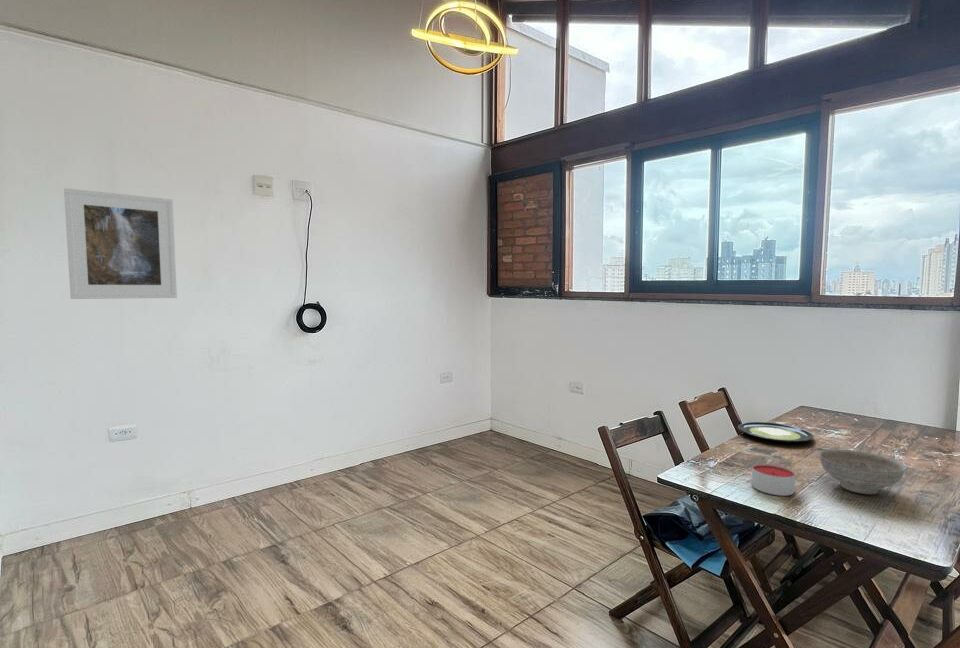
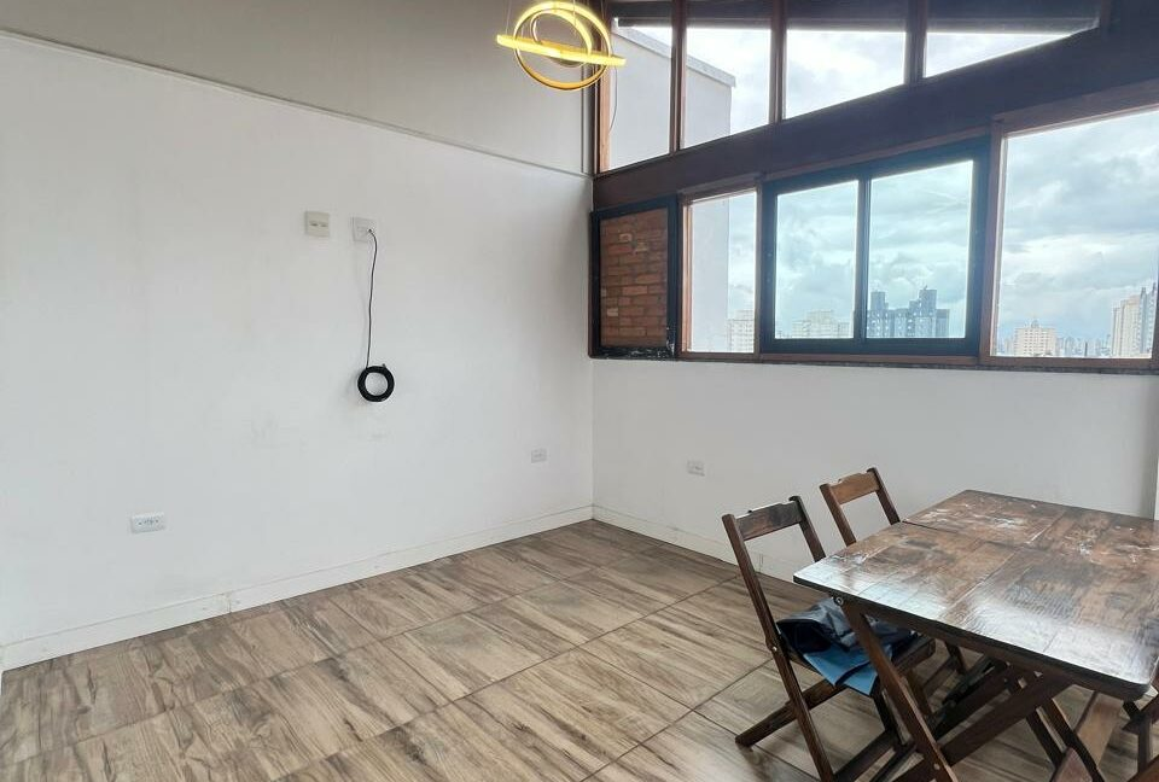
- decorative bowl [818,449,908,495]
- candle [751,462,796,497]
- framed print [63,187,178,300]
- plate [737,421,815,443]
